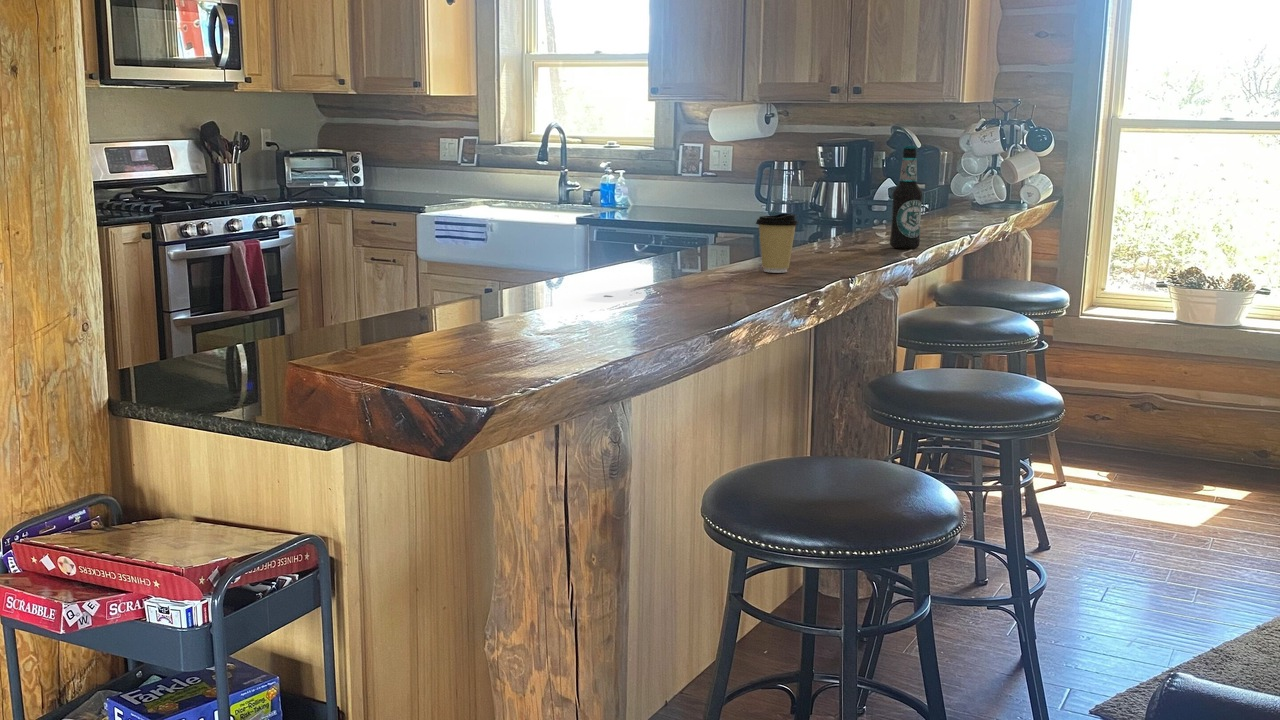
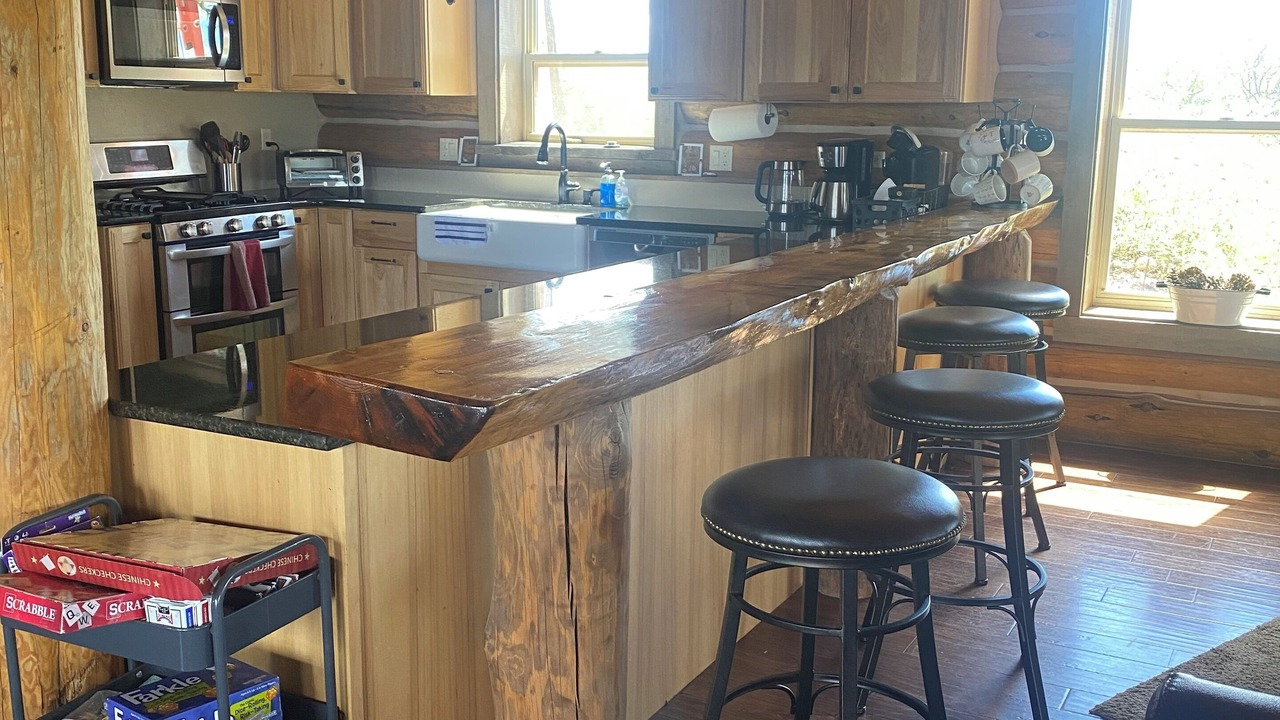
- bottle [889,145,924,250]
- coffee cup [755,213,800,274]
